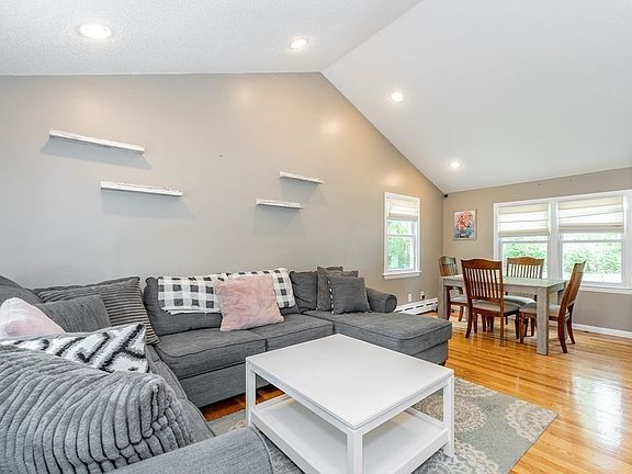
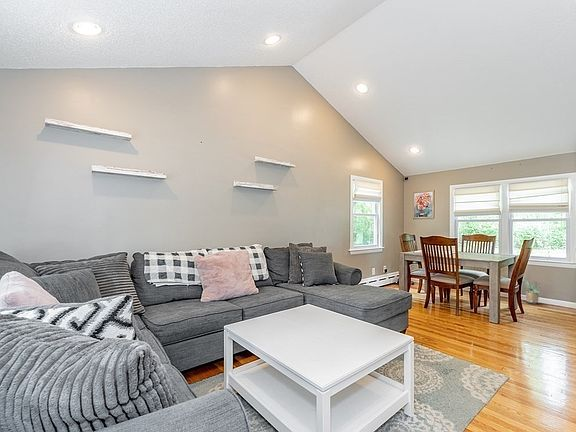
+ potted plant [522,276,541,305]
